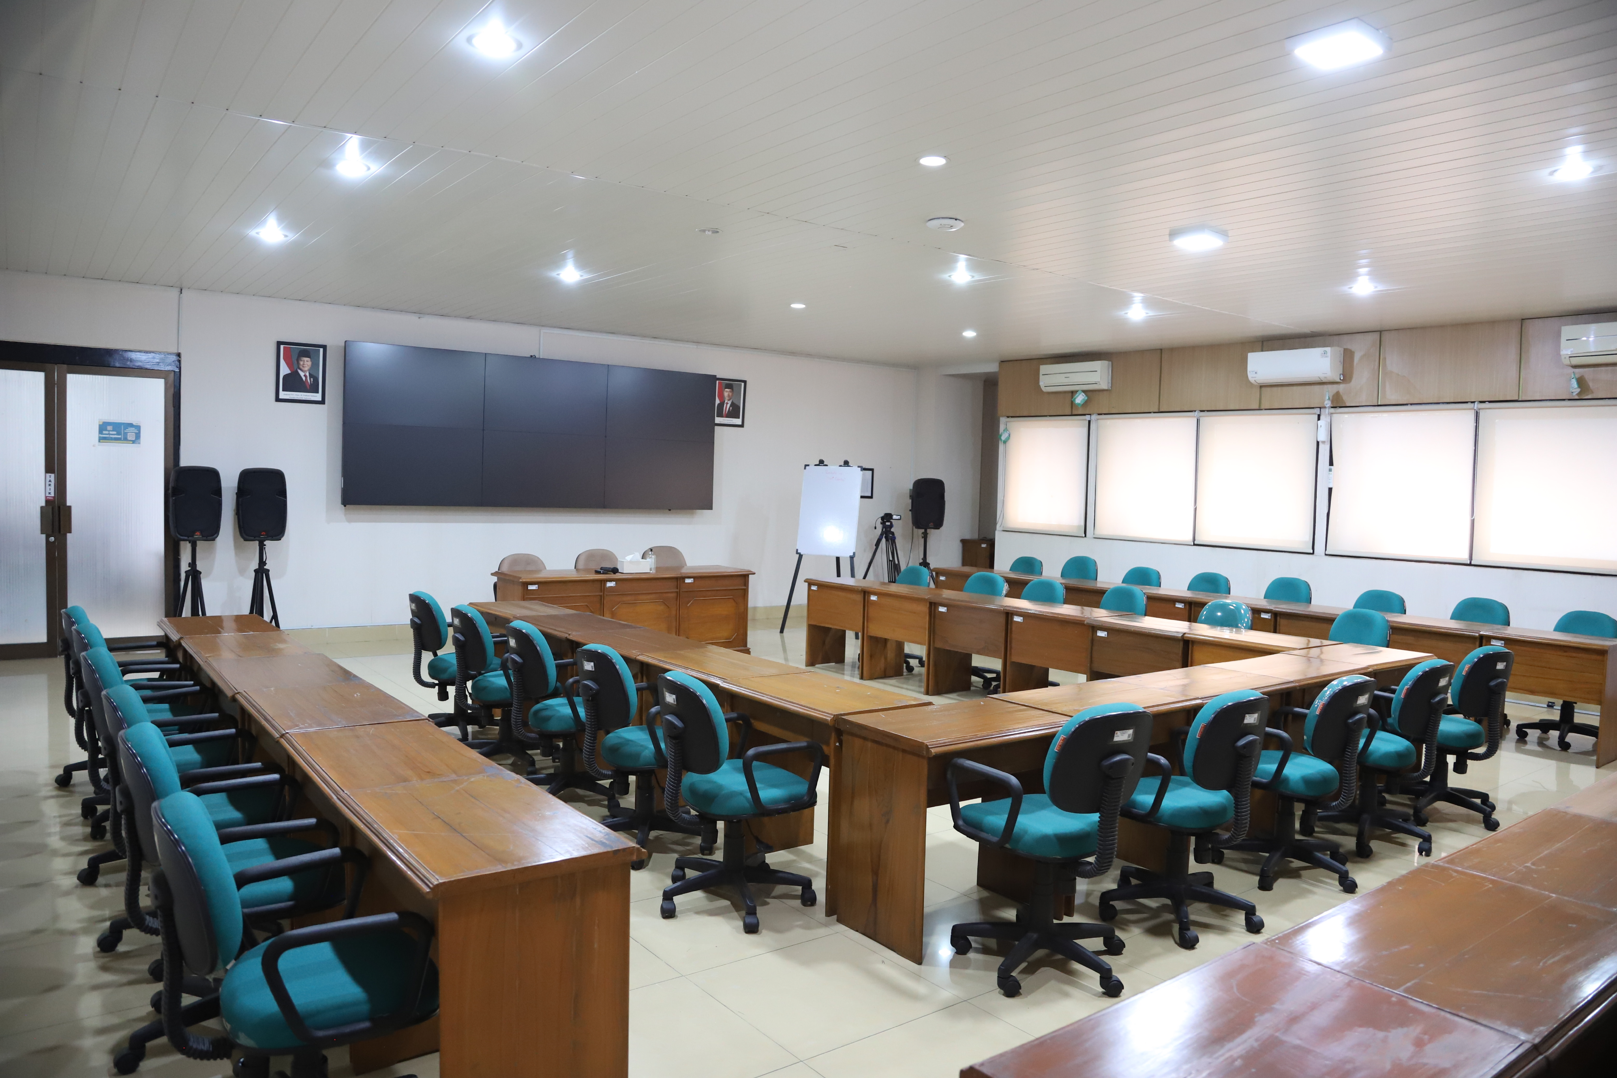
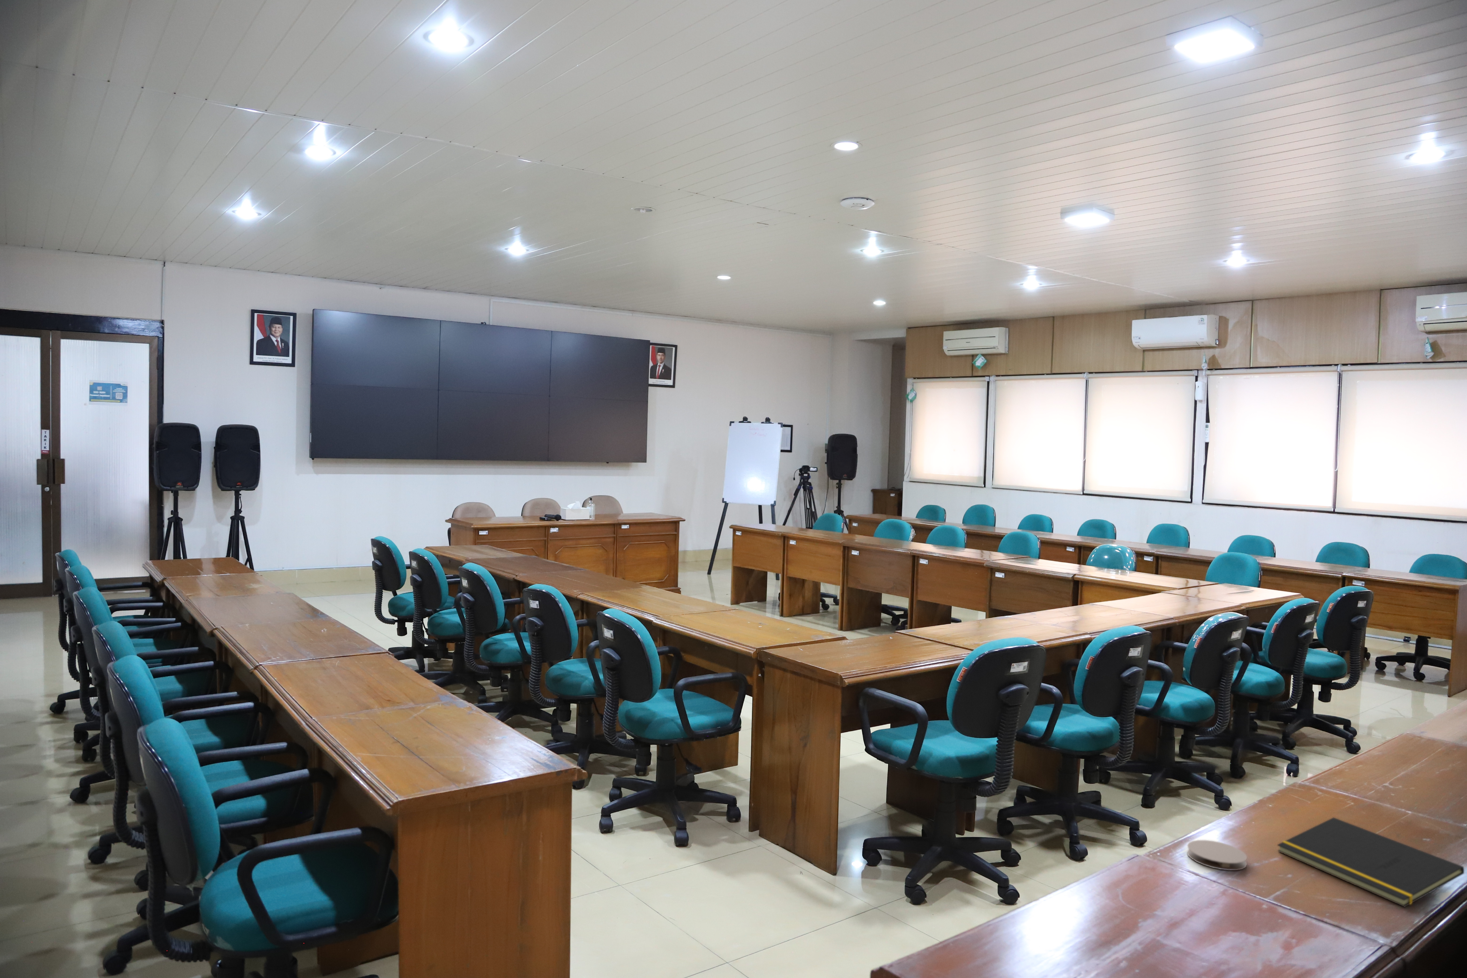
+ coaster [1186,839,1248,871]
+ notepad [1277,818,1465,907]
